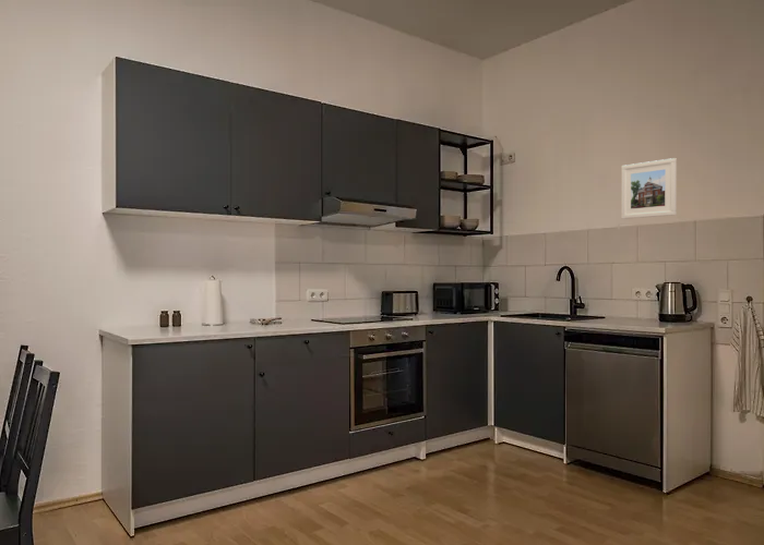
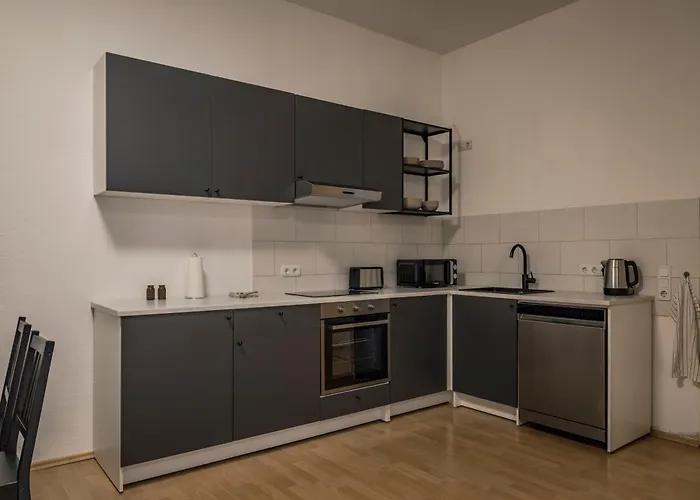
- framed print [621,157,678,220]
